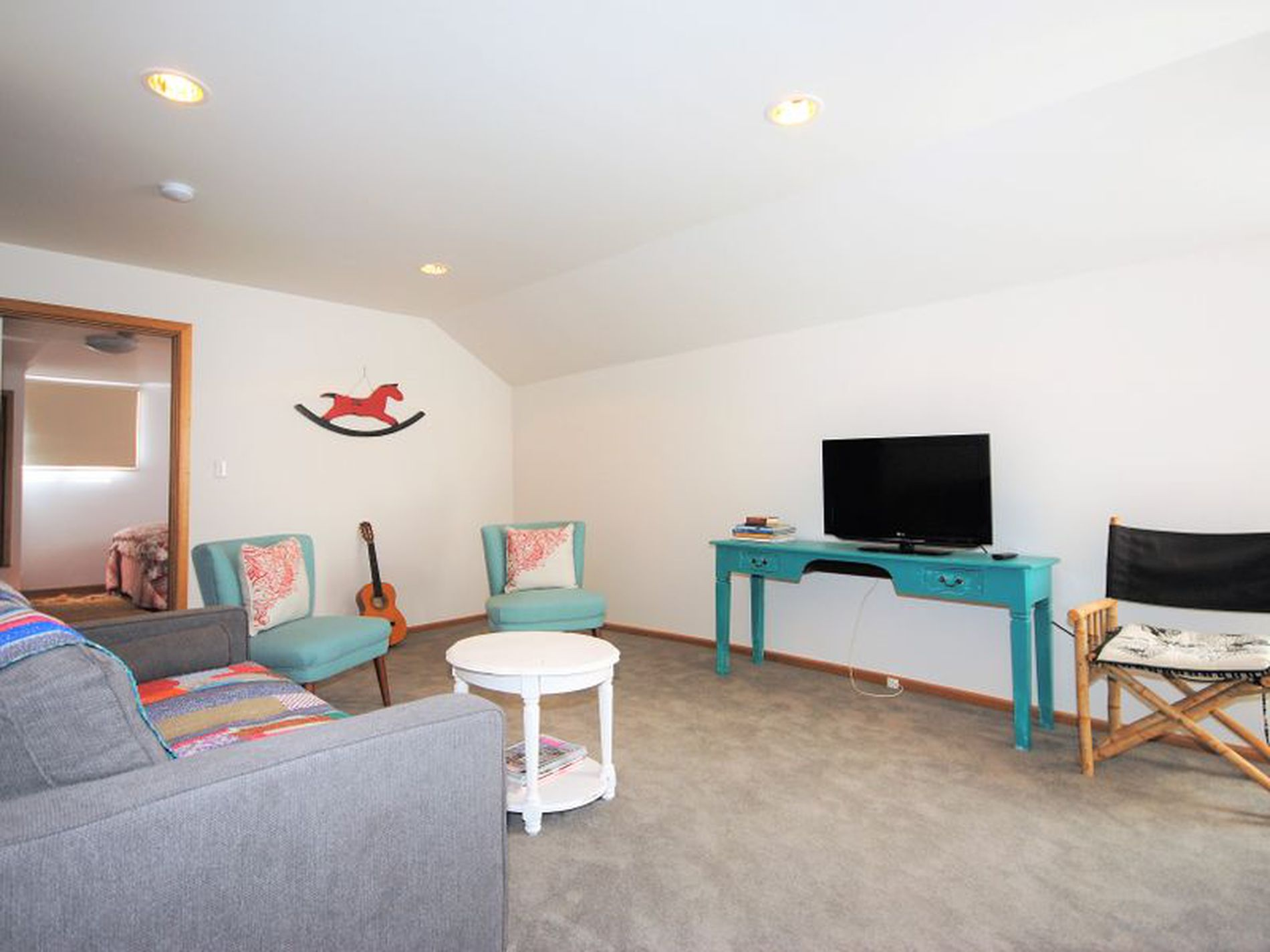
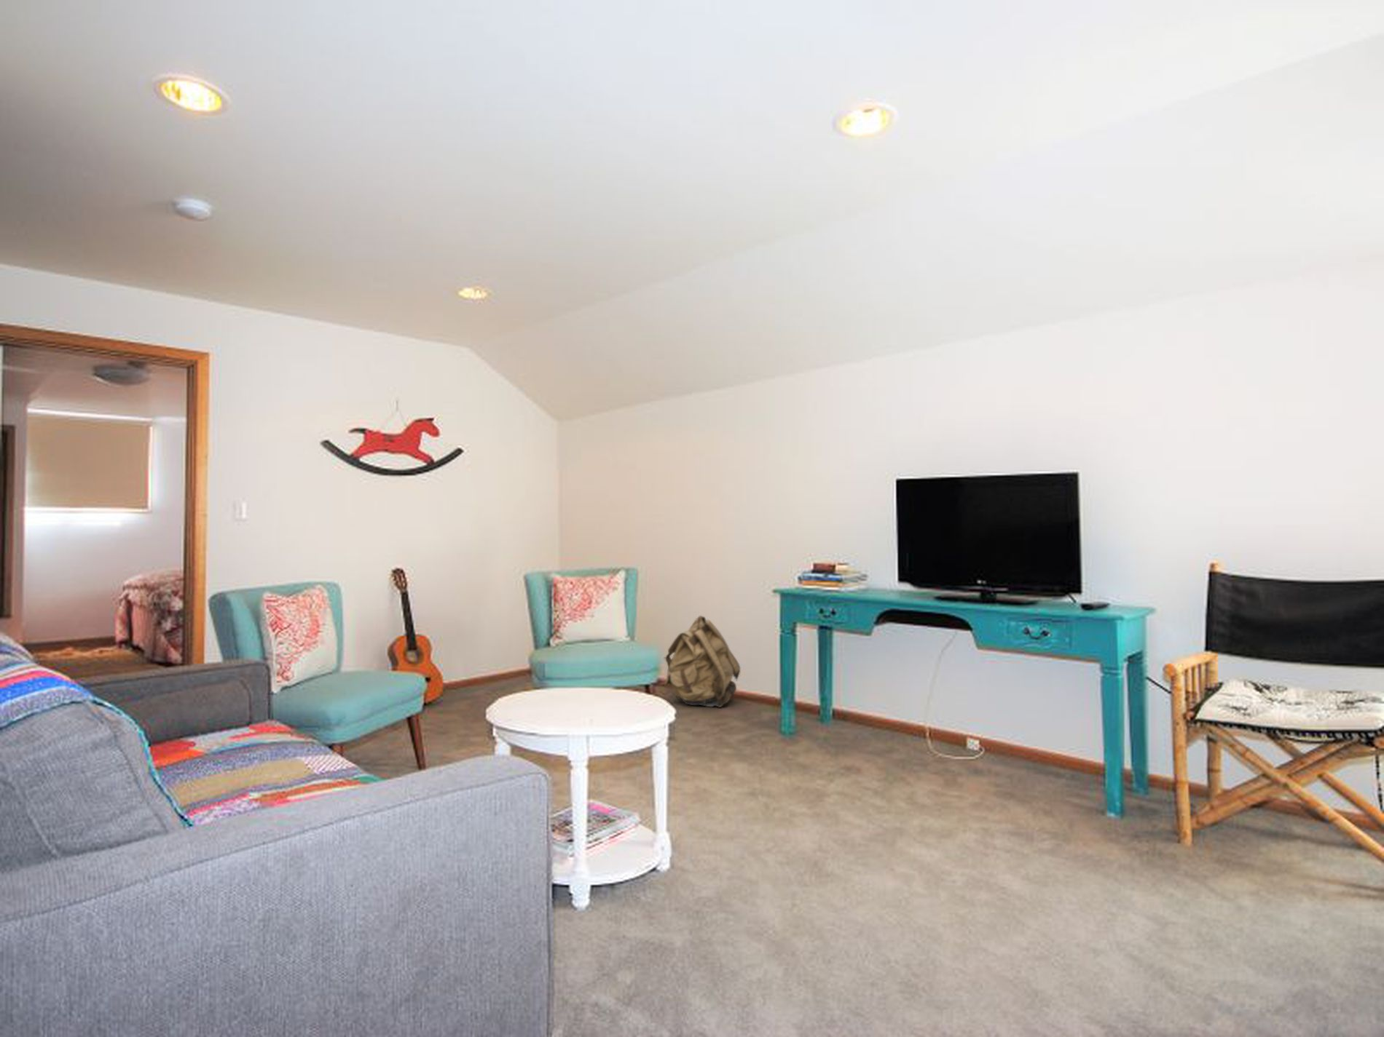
+ backpack [663,615,741,708]
